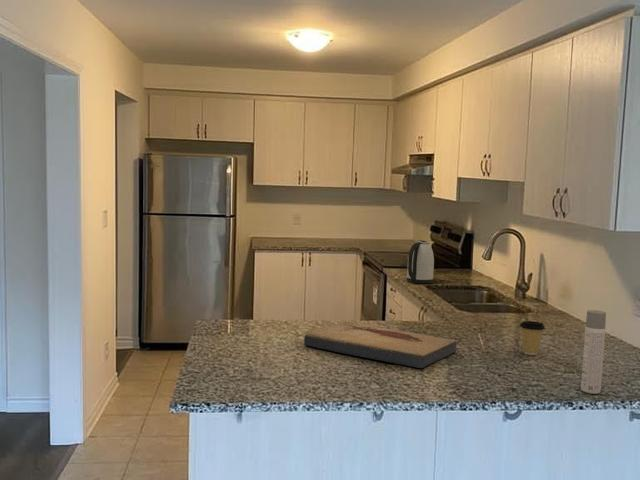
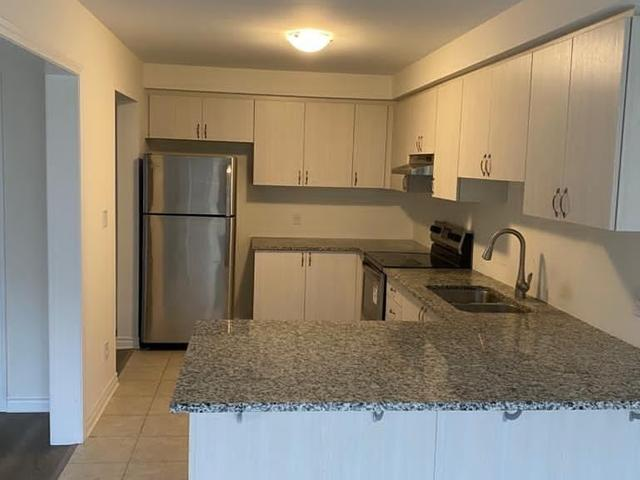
- spray bottle [580,309,607,395]
- coffee cup [519,320,546,356]
- kettle [406,239,435,284]
- fish fossil [303,321,457,369]
